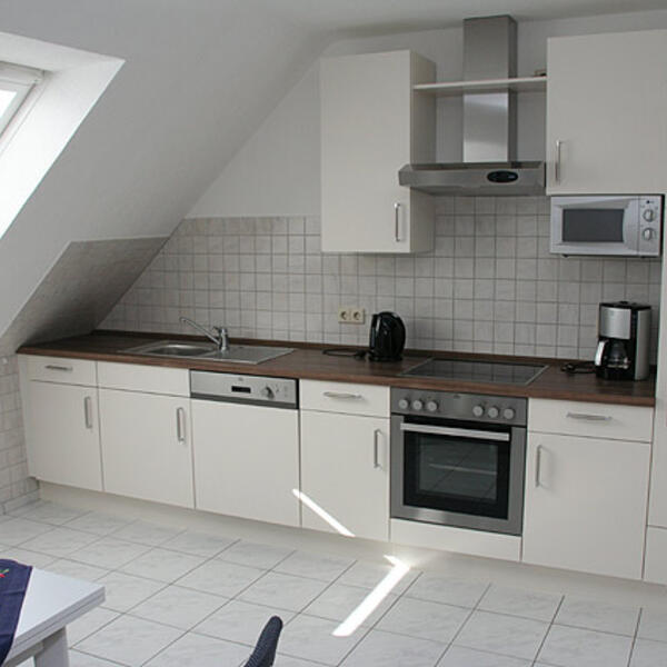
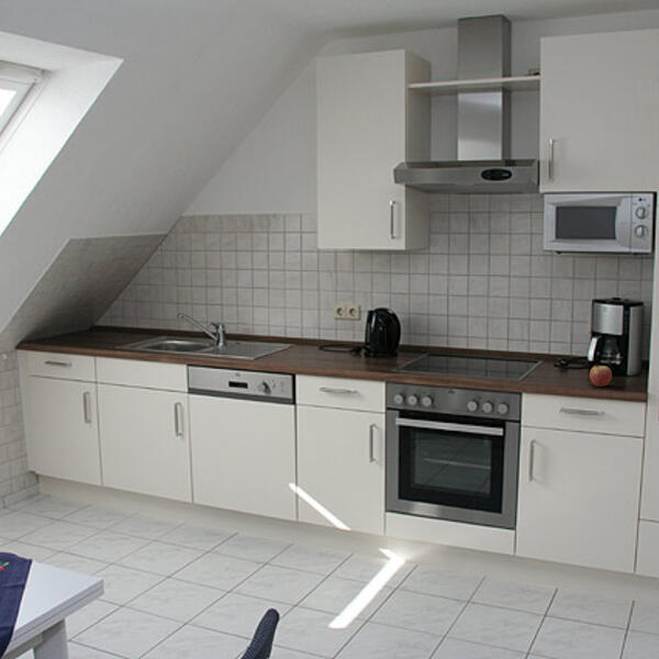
+ fruit [589,364,613,388]
